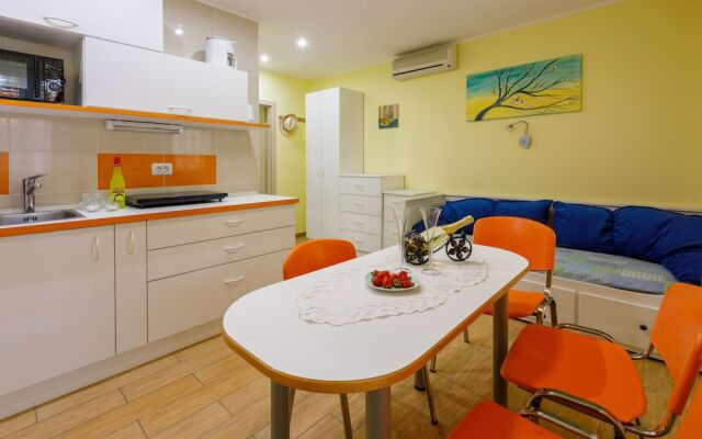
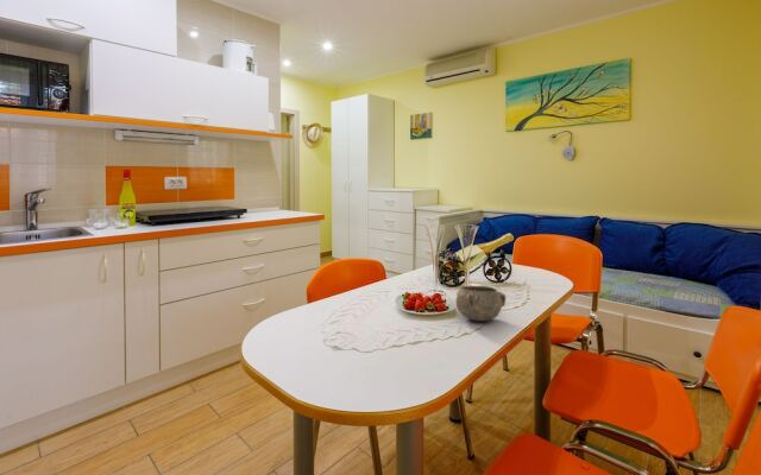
+ decorative bowl [454,285,507,322]
